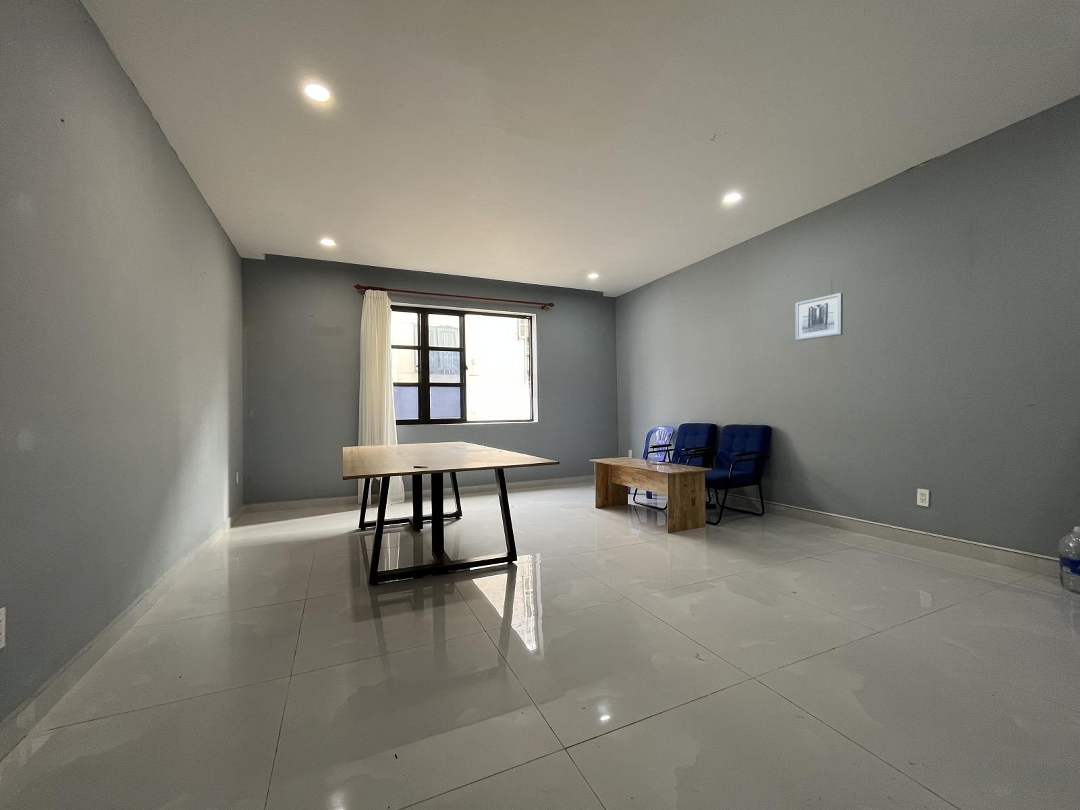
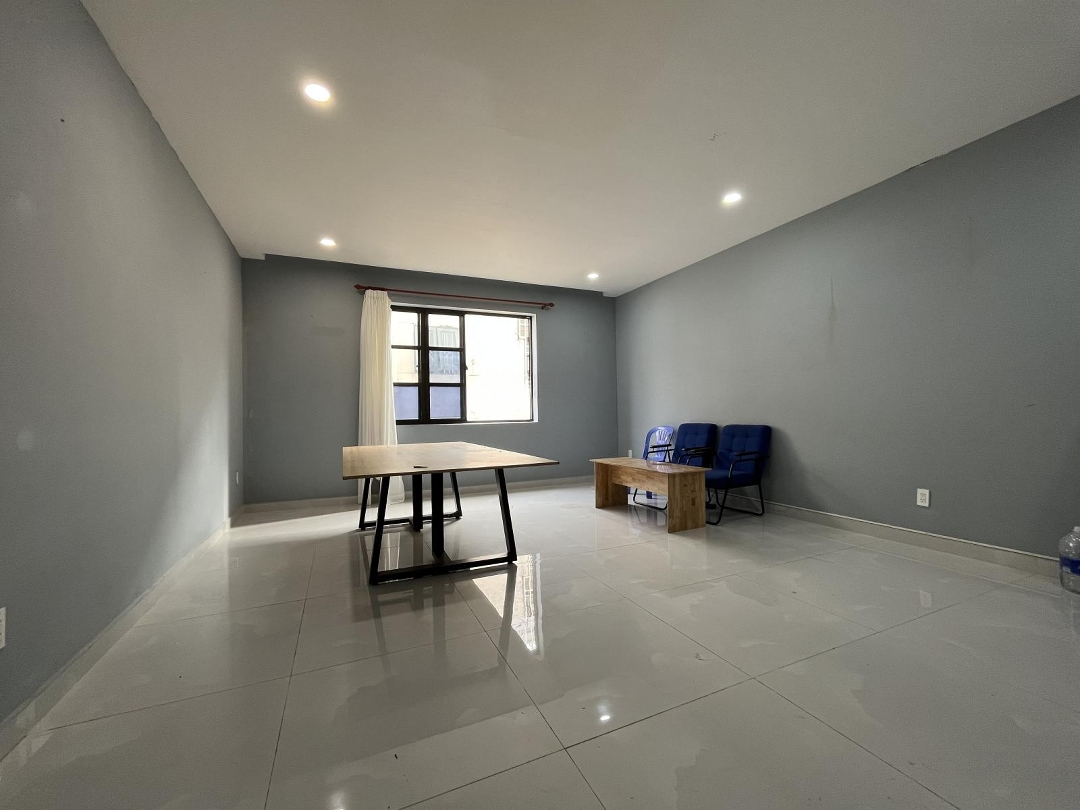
- wall art [794,292,844,342]
